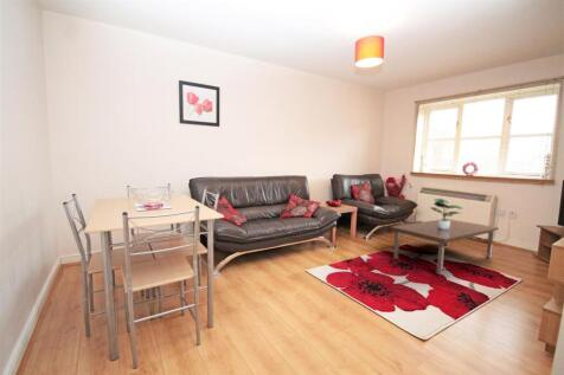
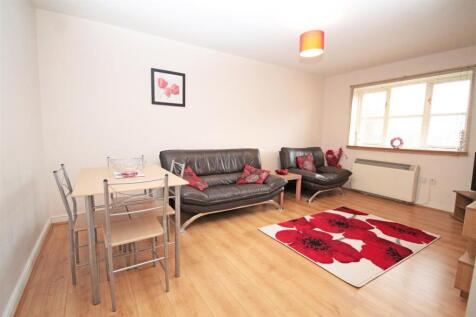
- potted plant [429,198,464,229]
- coffee table [390,218,500,276]
